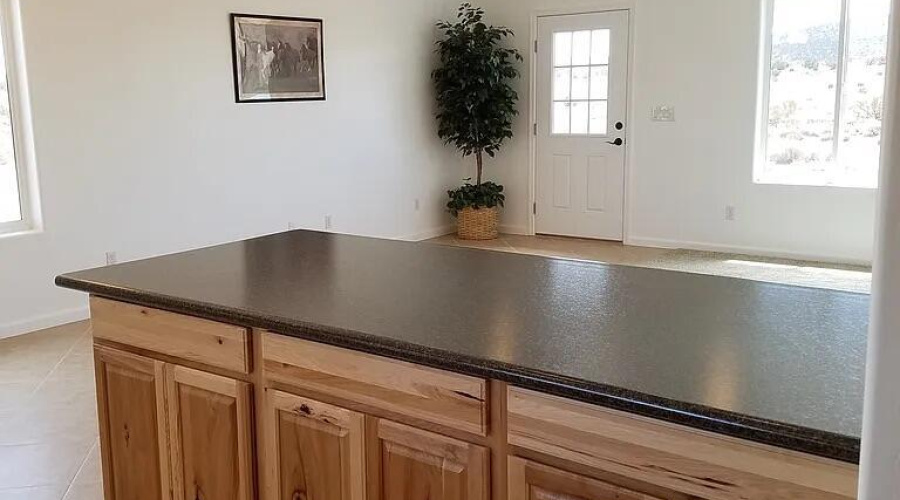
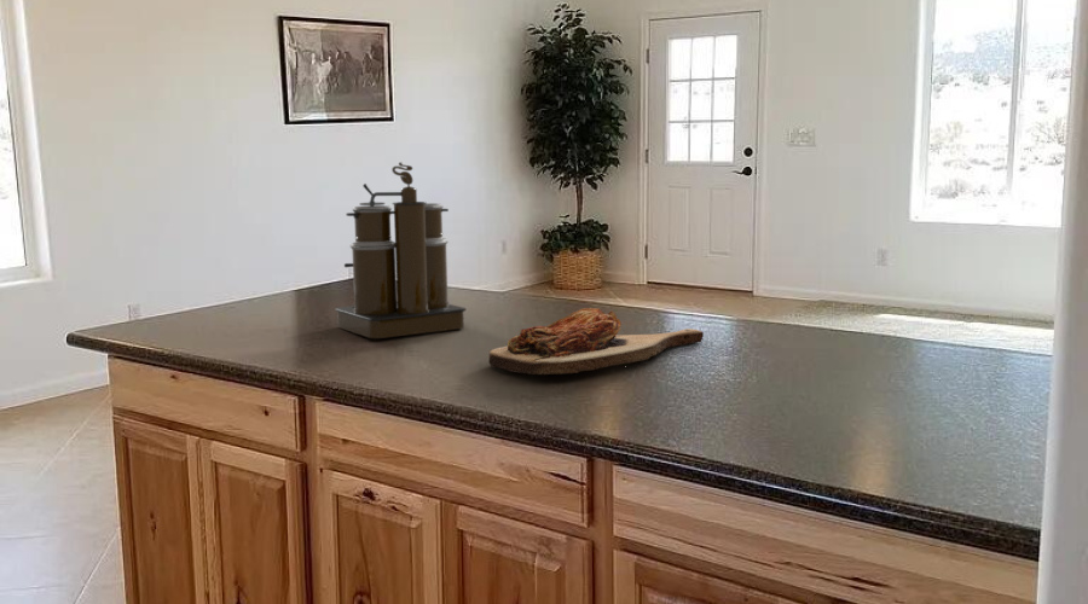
+ cutting board [488,307,705,376]
+ coffee maker [334,161,467,339]
